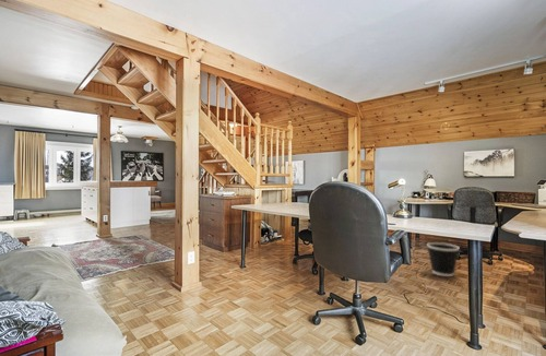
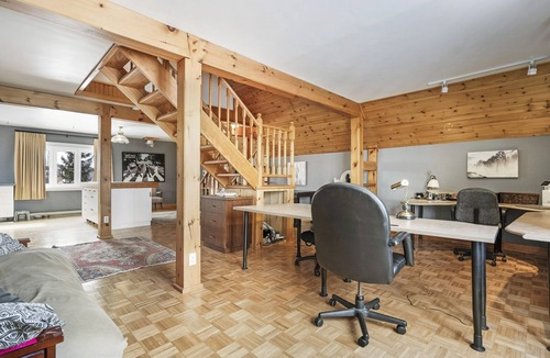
- wastebasket [426,241,461,277]
